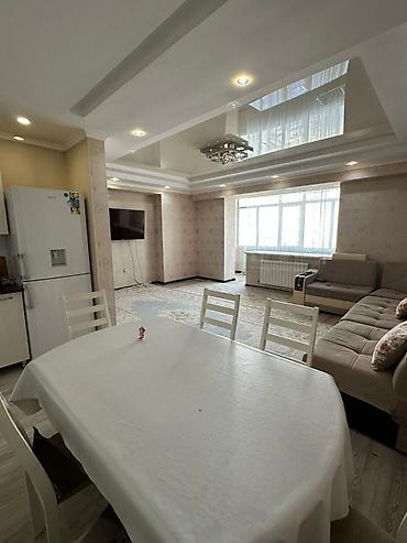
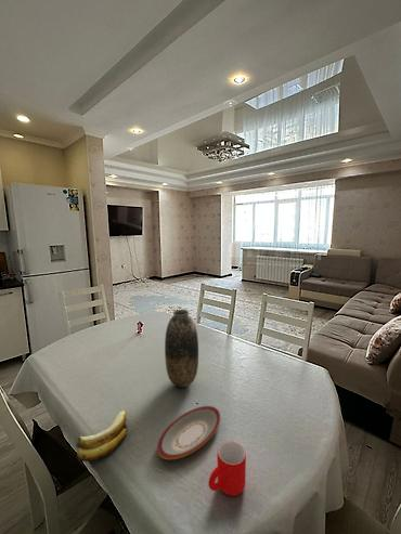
+ banana [76,409,129,463]
+ vase [164,309,199,388]
+ mug [208,440,247,497]
+ plate [156,405,221,460]
